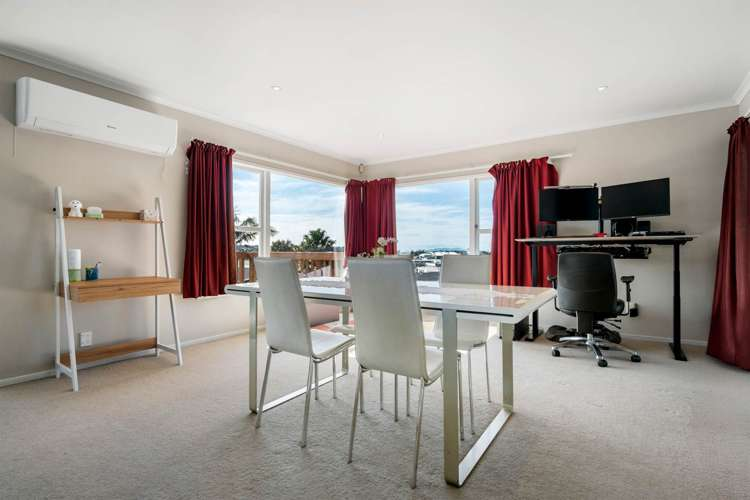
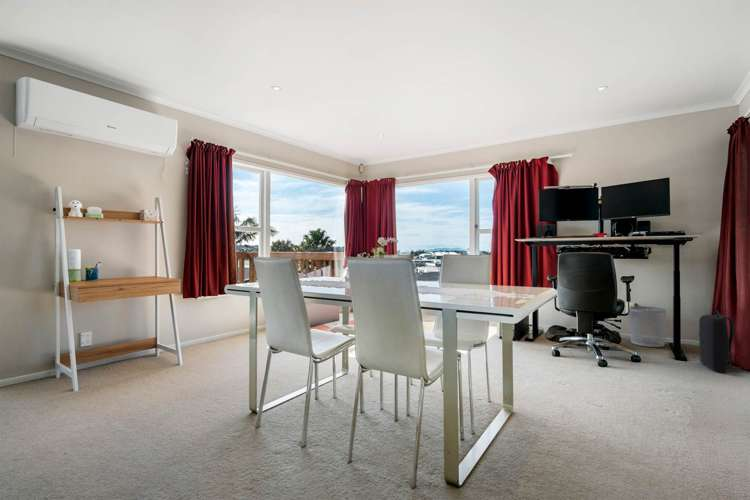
+ backpack [698,310,743,374]
+ waste bin [628,305,667,348]
